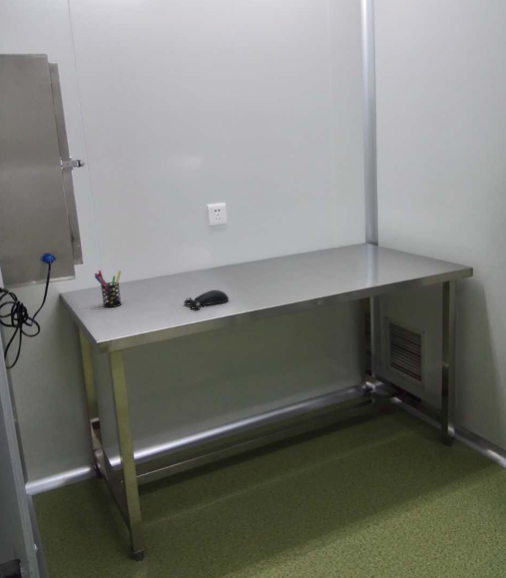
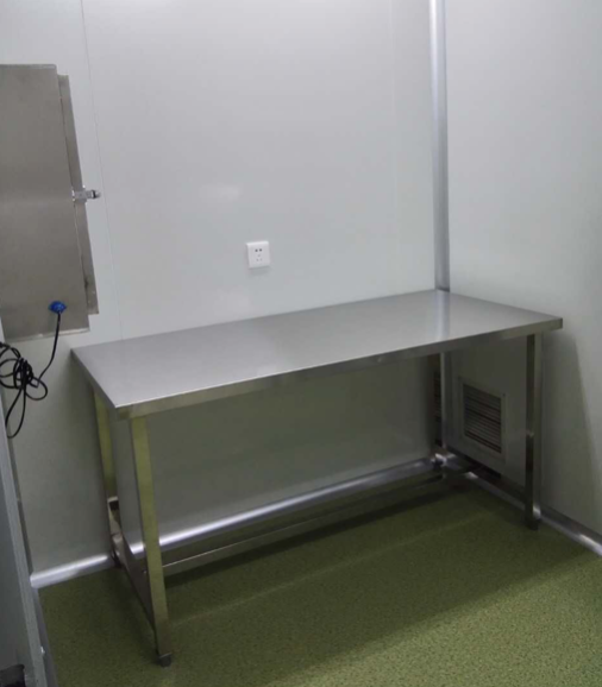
- computer mouse [183,289,230,310]
- pen holder [93,269,122,308]
